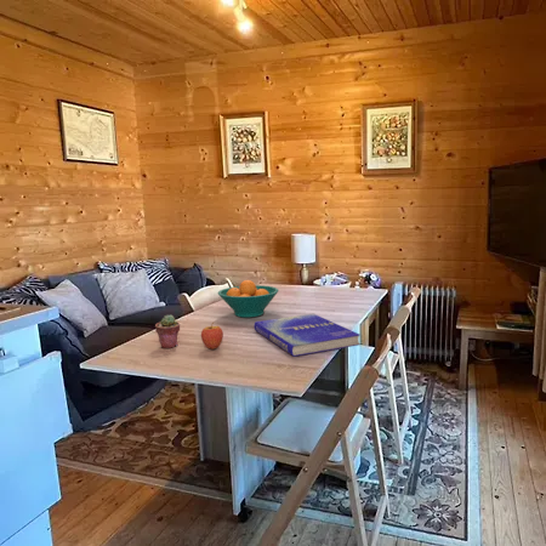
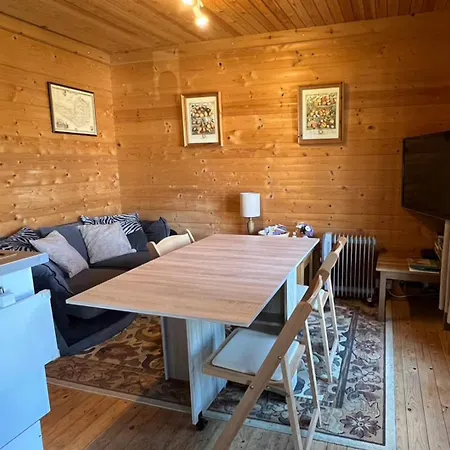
- fruit bowl [217,279,279,319]
- book [252,313,362,358]
- fruit [200,320,224,351]
- potted succulent [154,314,181,349]
